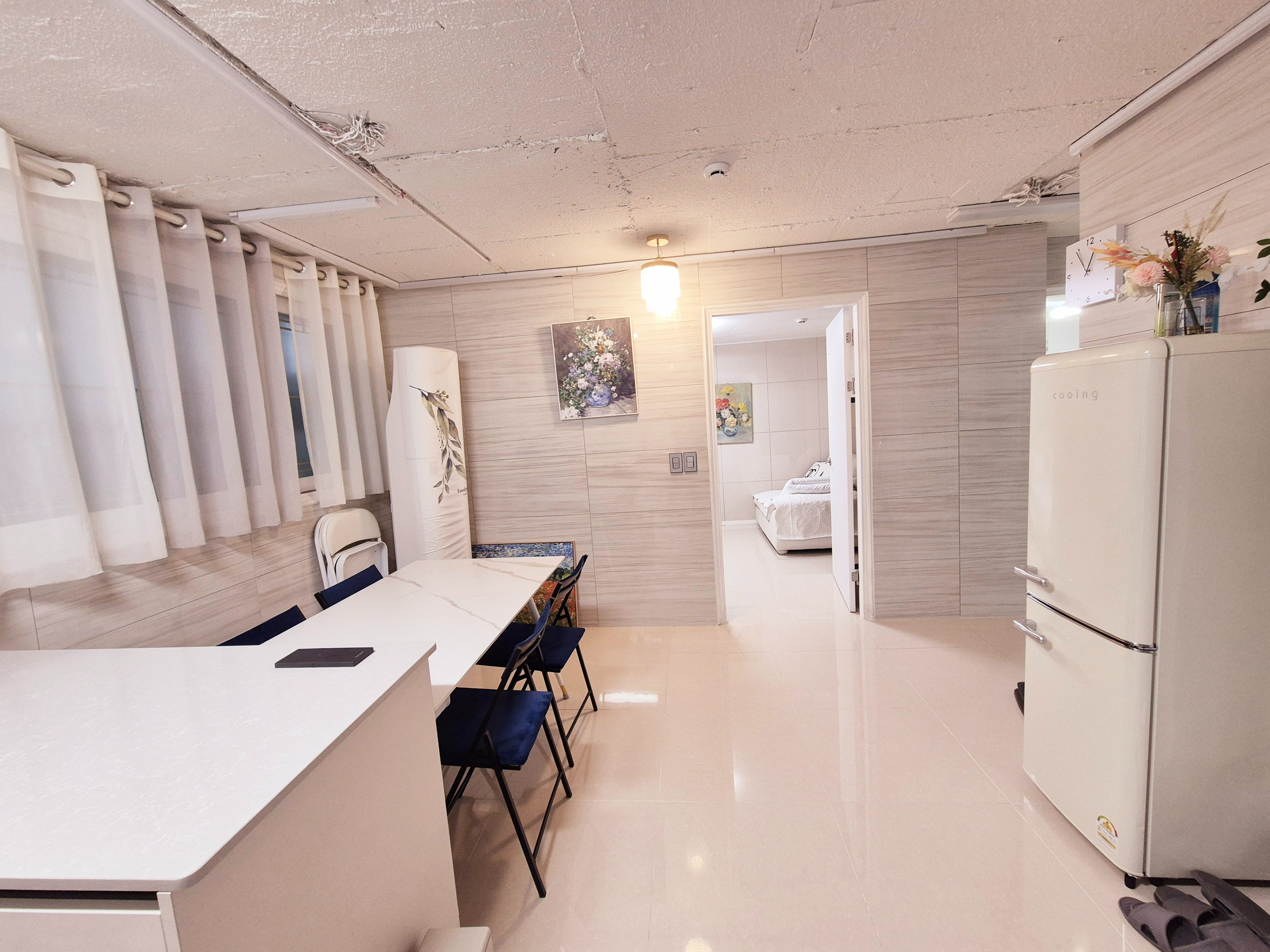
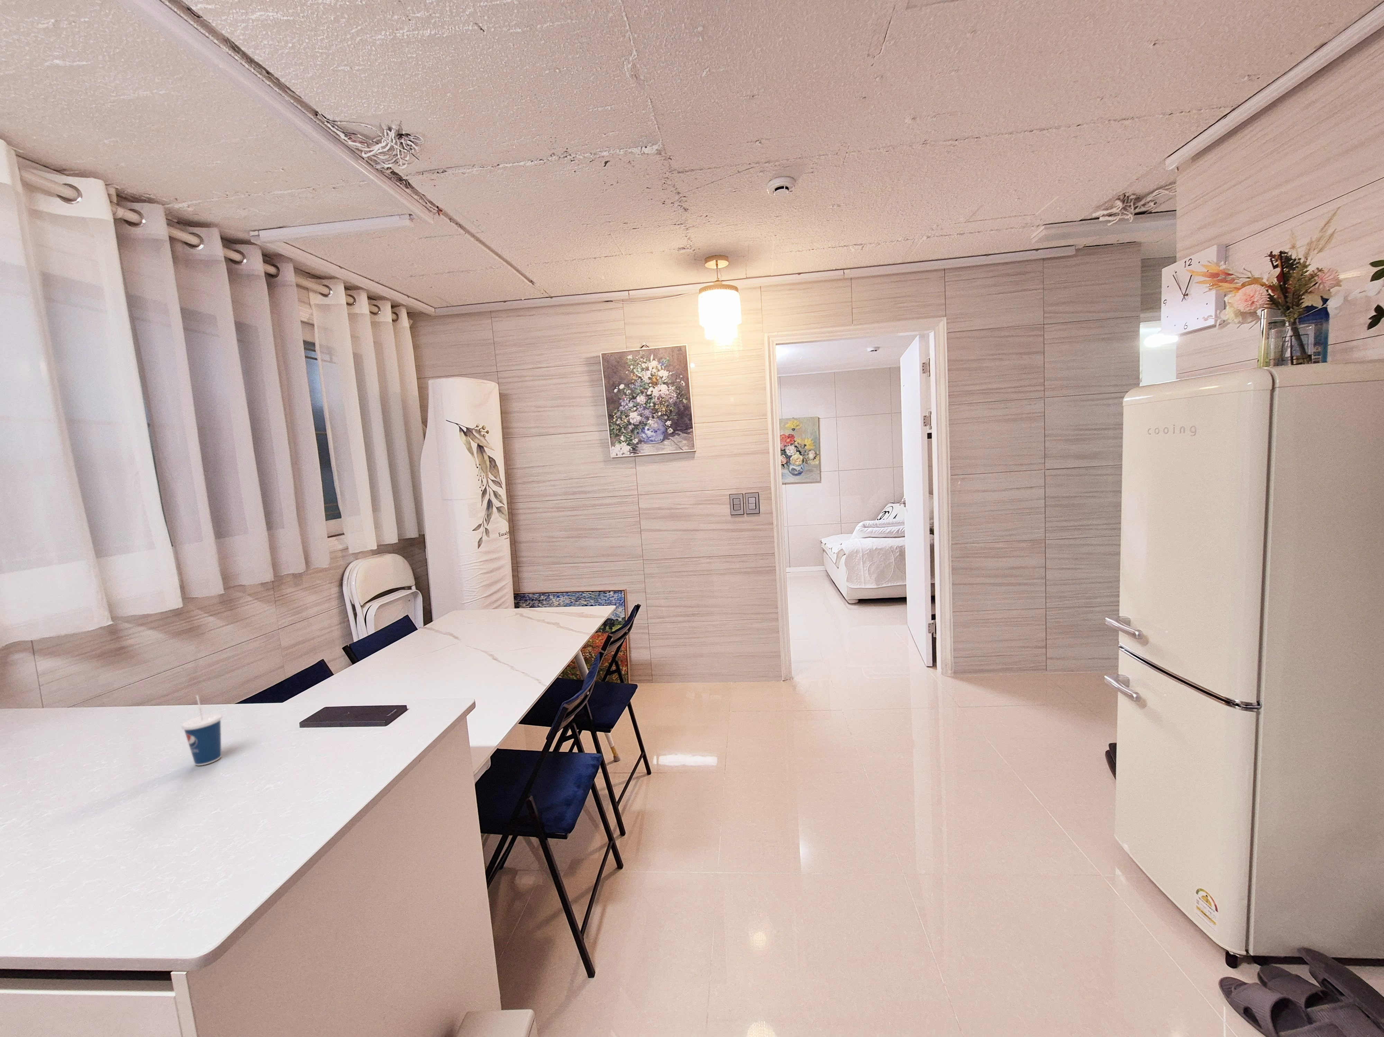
+ cup [181,695,222,766]
